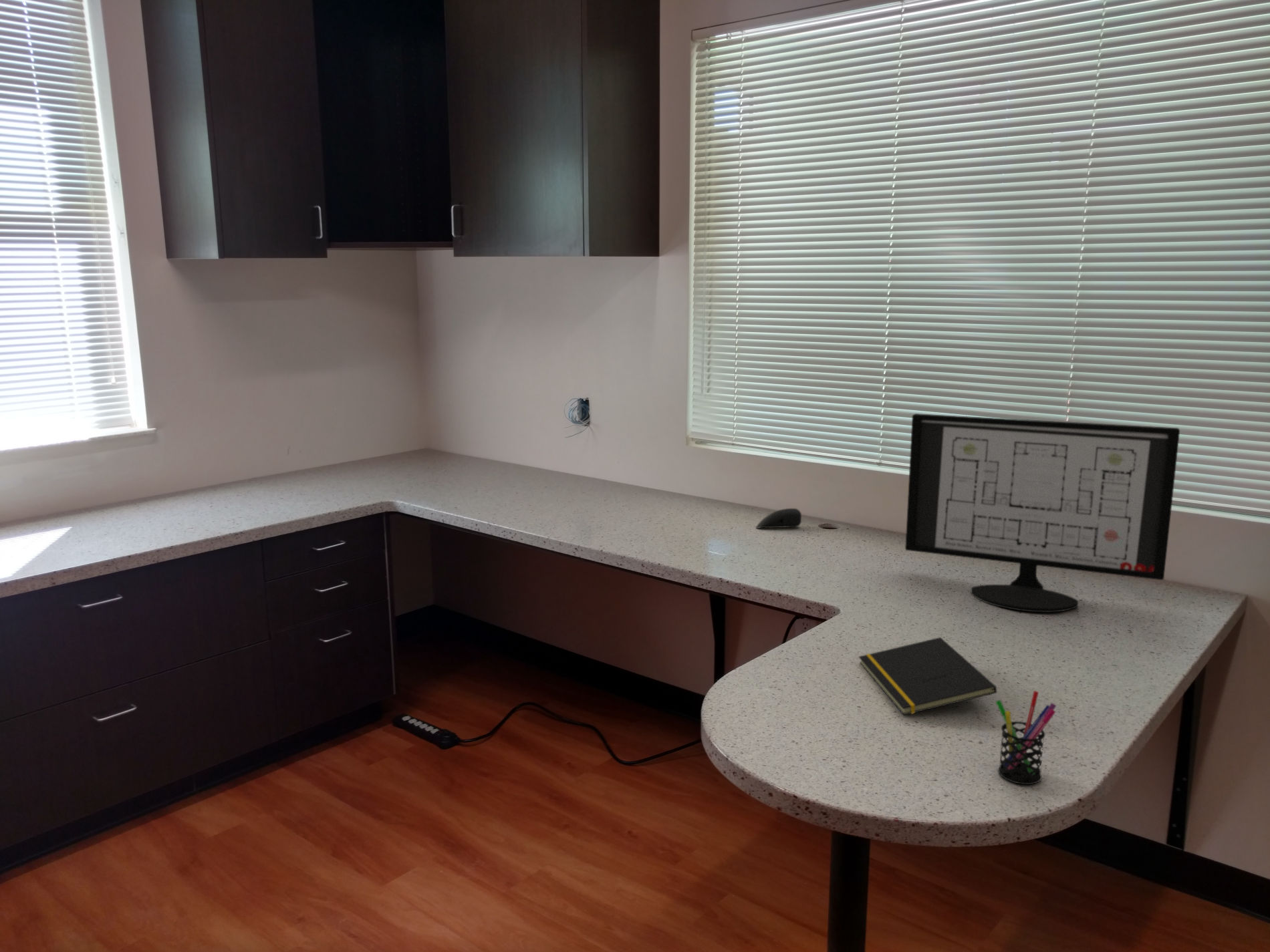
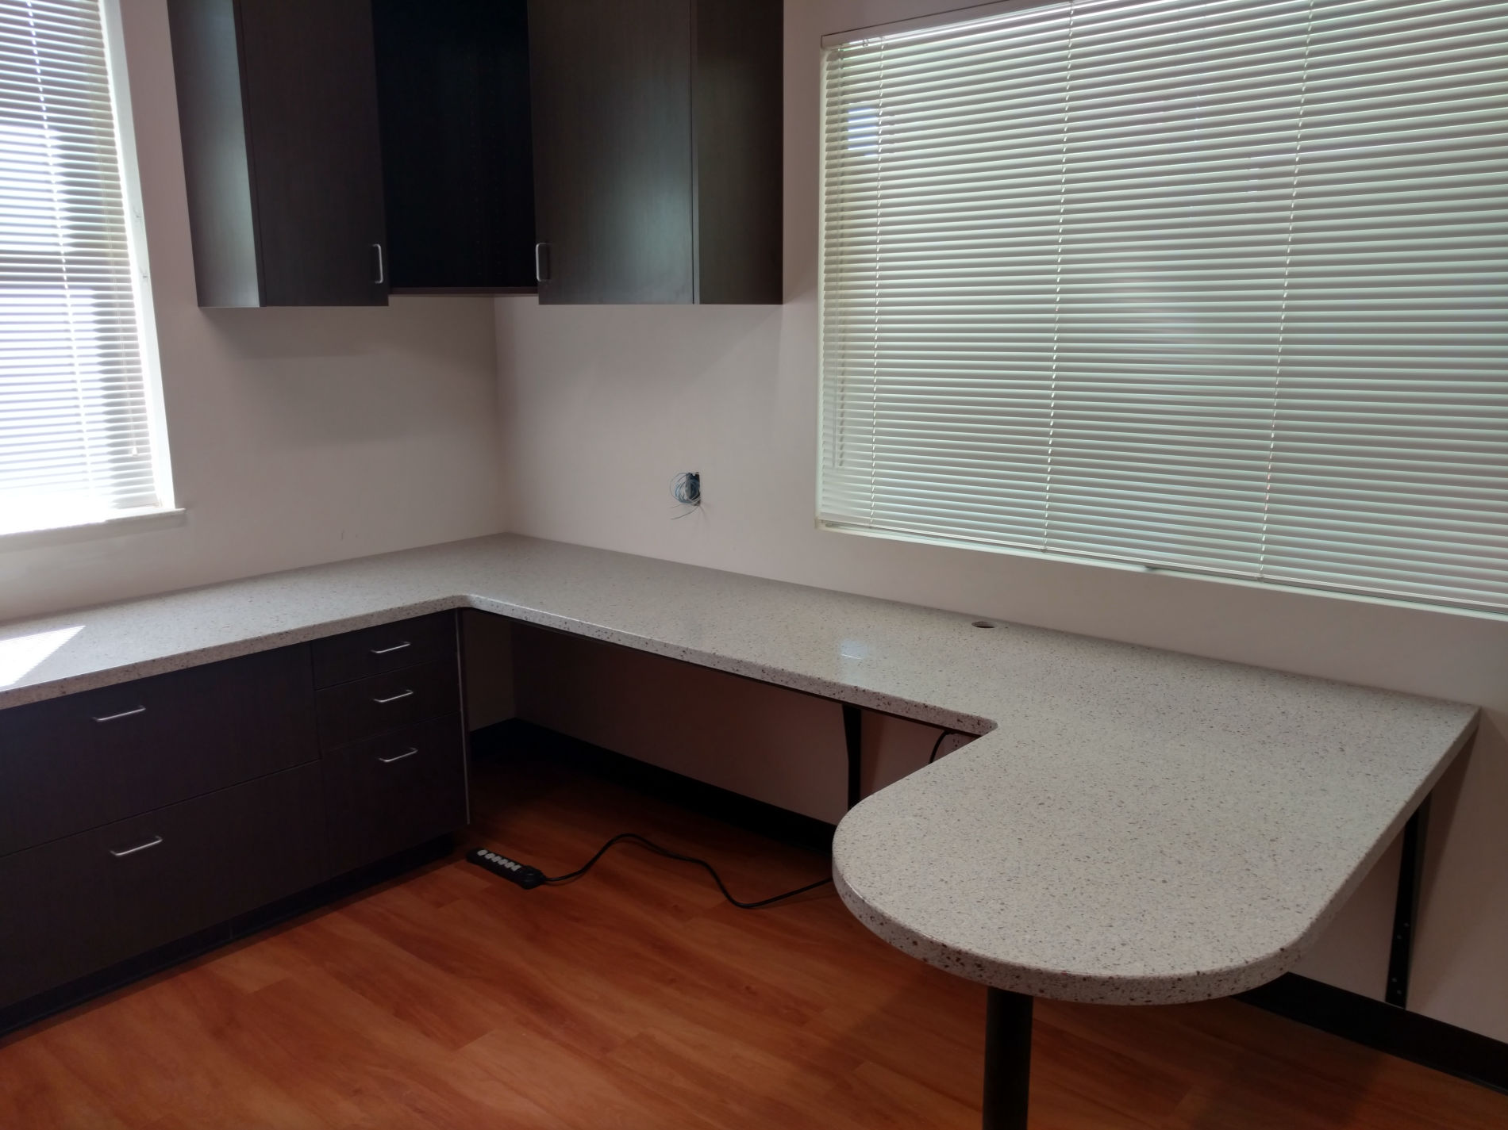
- pen holder [995,690,1057,785]
- computer monitor [904,413,1180,613]
- computer mouse [755,508,802,528]
- notepad [858,637,997,716]
